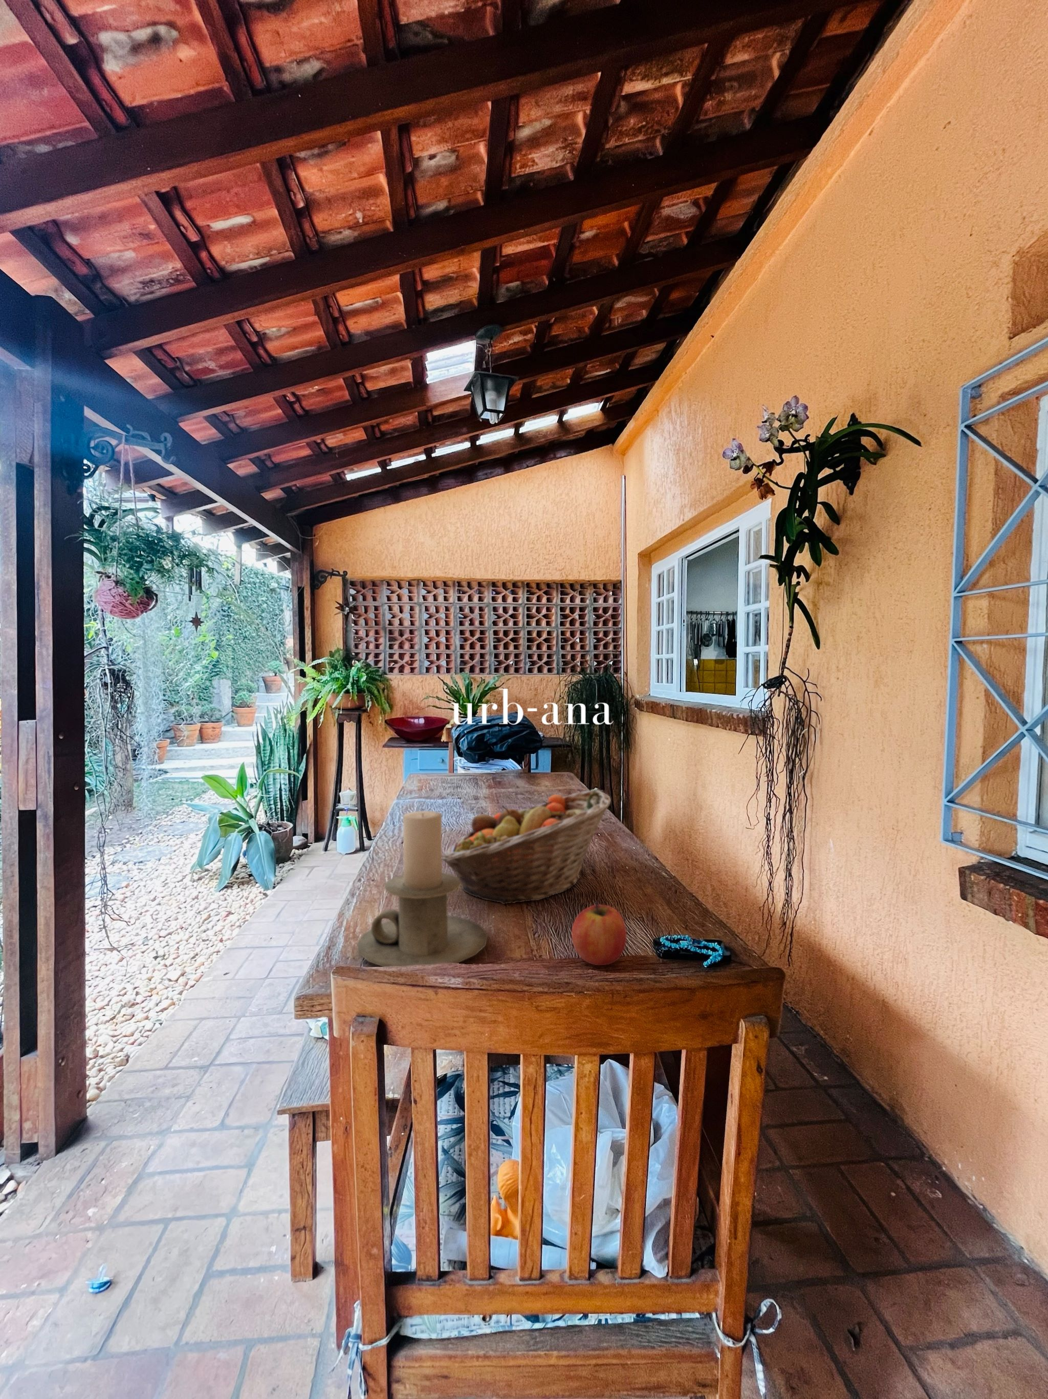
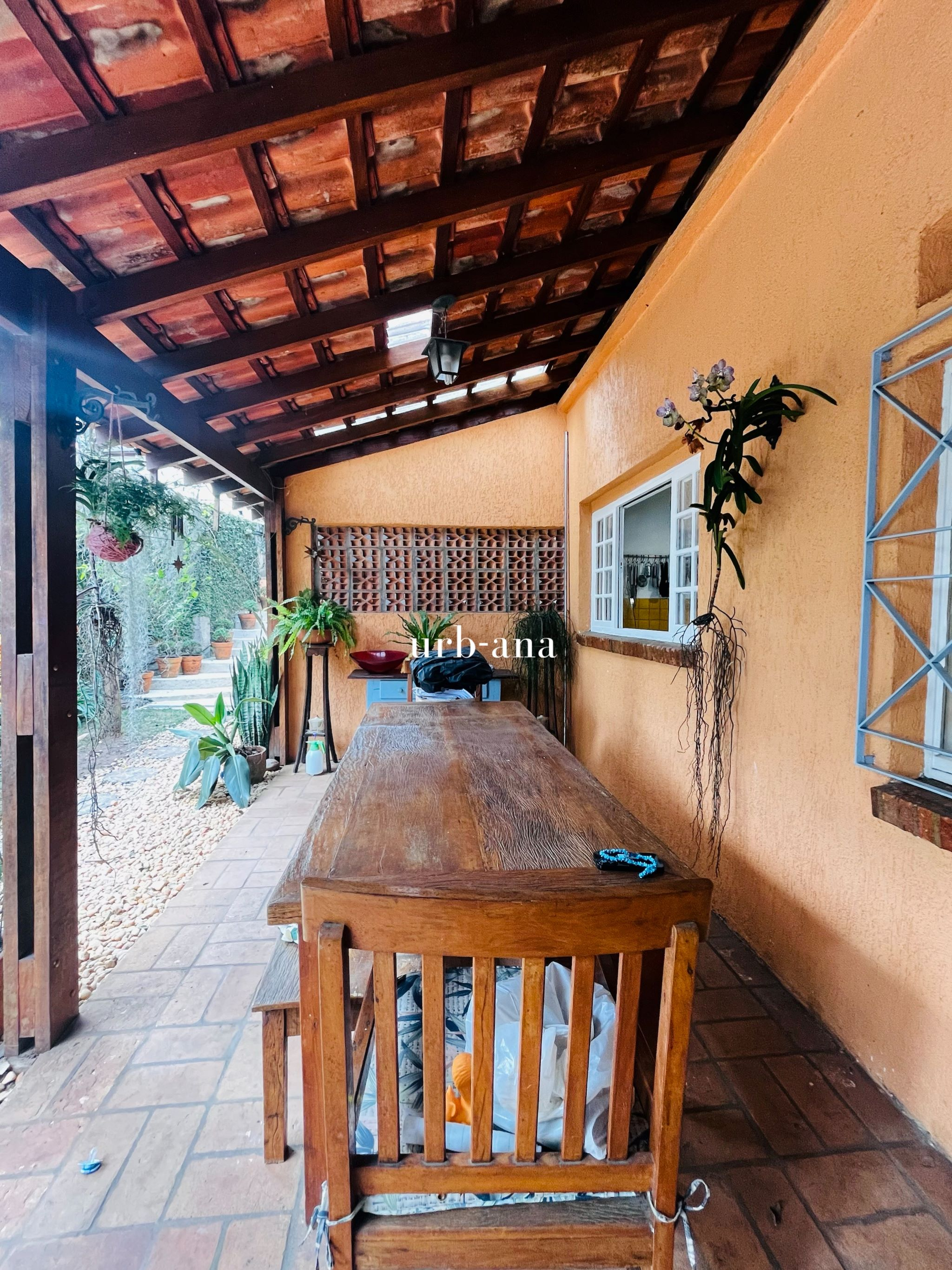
- apple [571,901,627,966]
- fruit basket [441,789,611,904]
- candle holder [357,811,489,967]
